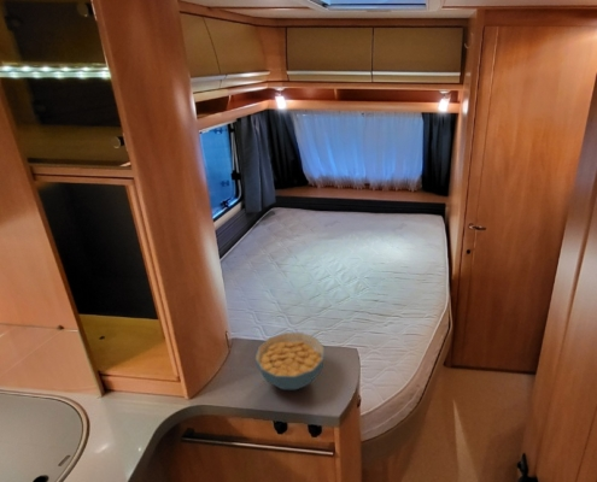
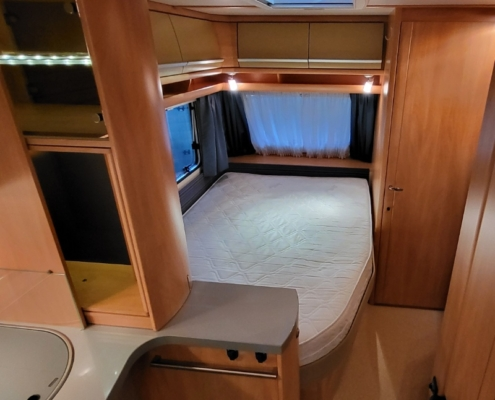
- cereal bowl [254,331,326,390]
